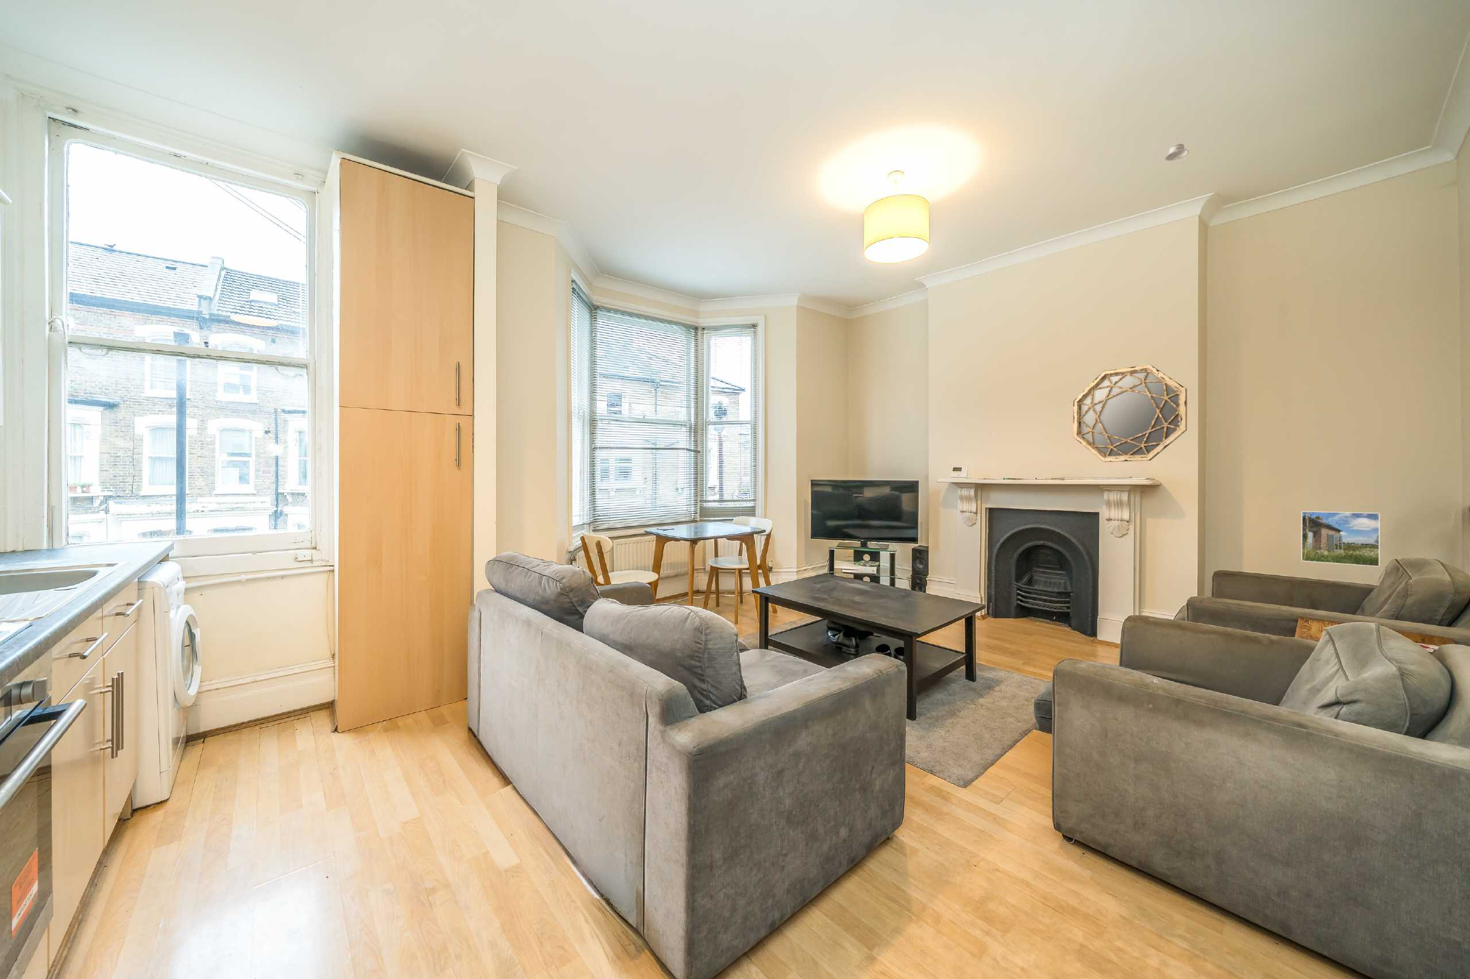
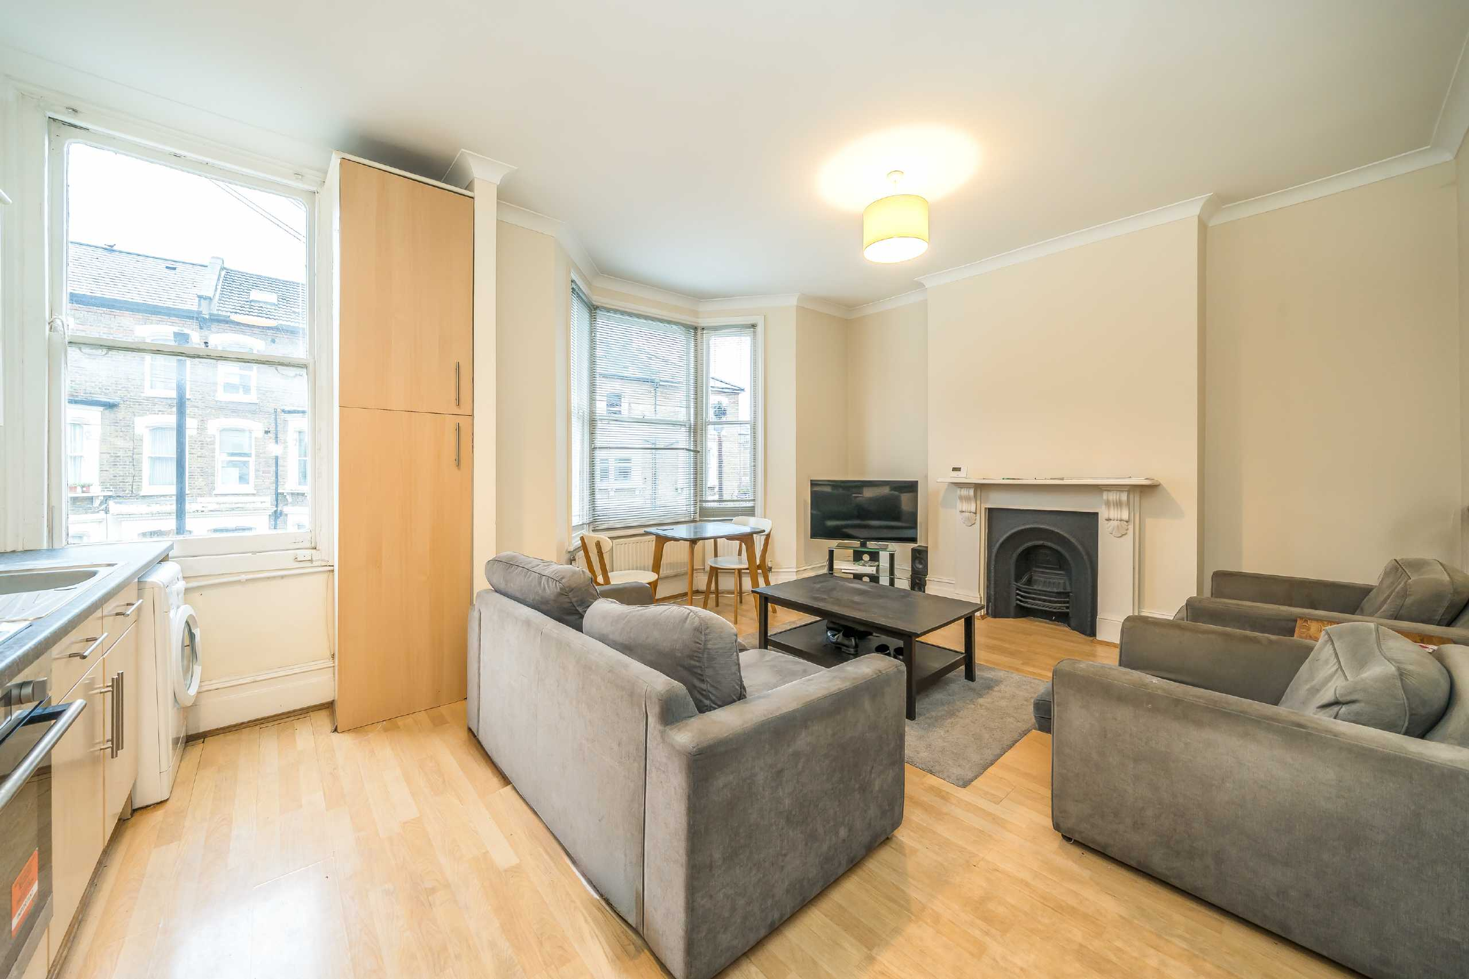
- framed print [1301,510,1380,567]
- home mirror [1072,364,1188,462]
- recessed light [1164,143,1189,162]
